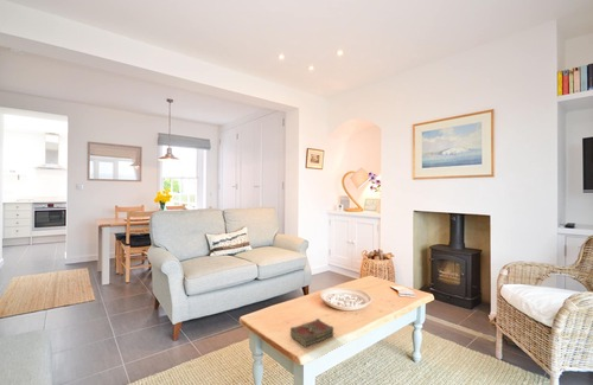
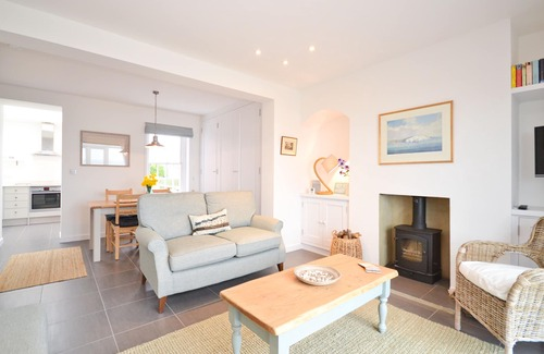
- book [289,317,334,348]
